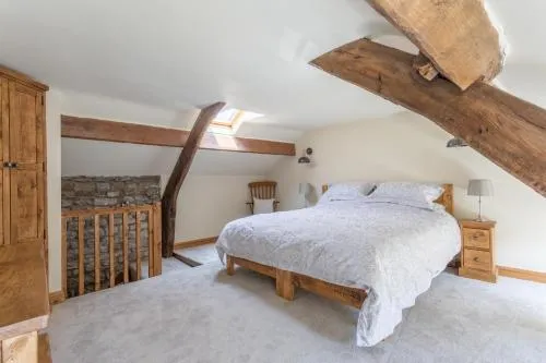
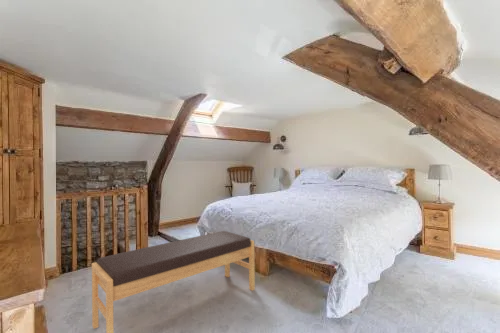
+ bench [91,230,256,333]
